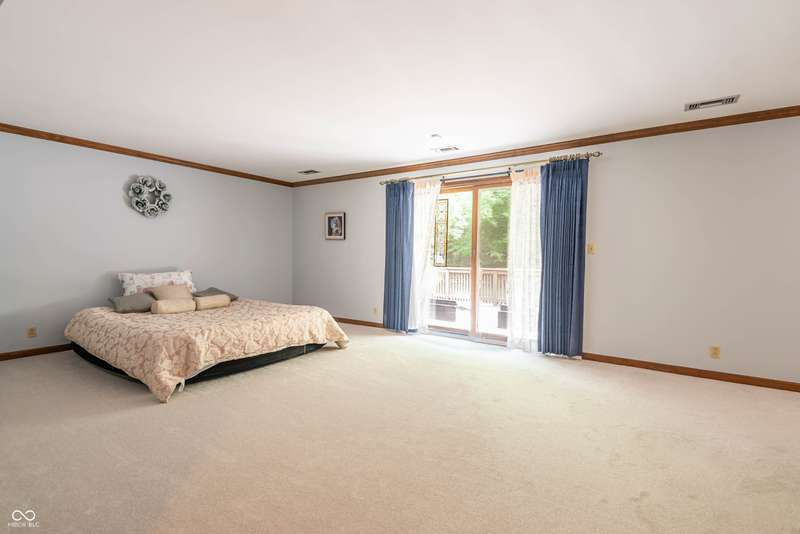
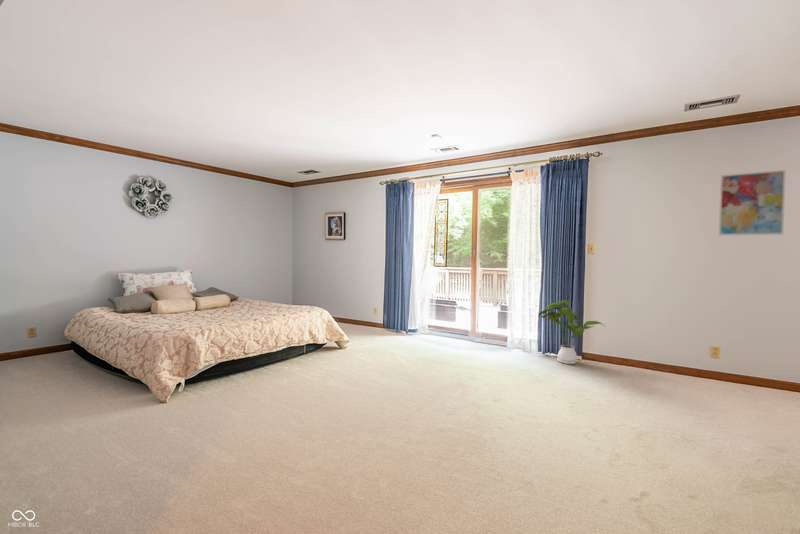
+ wall art [718,169,787,237]
+ house plant [538,299,607,365]
